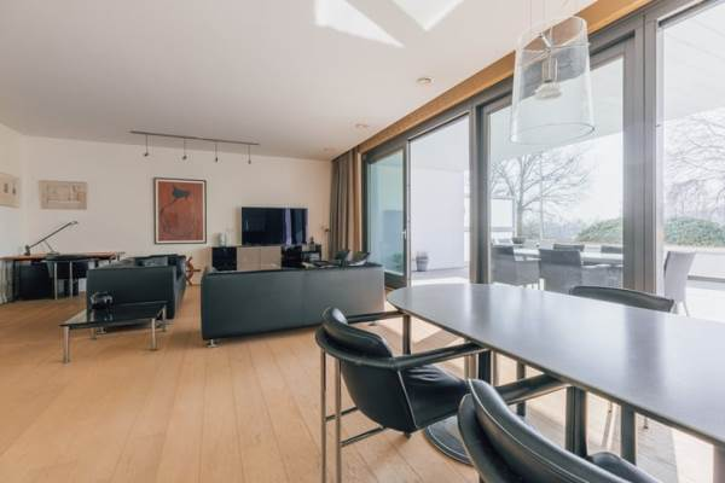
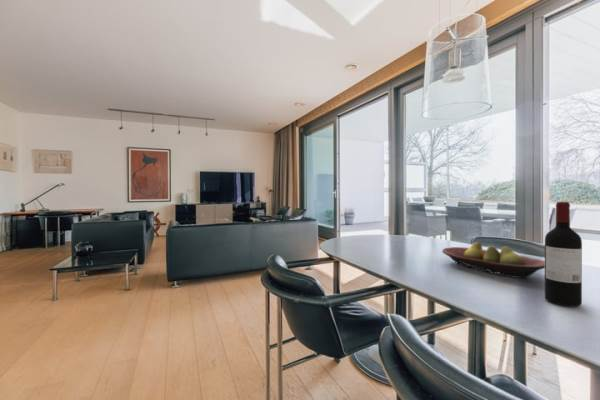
+ wine bottle [544,201,583,308]
+ fruit bowl [441,241,545,279]
